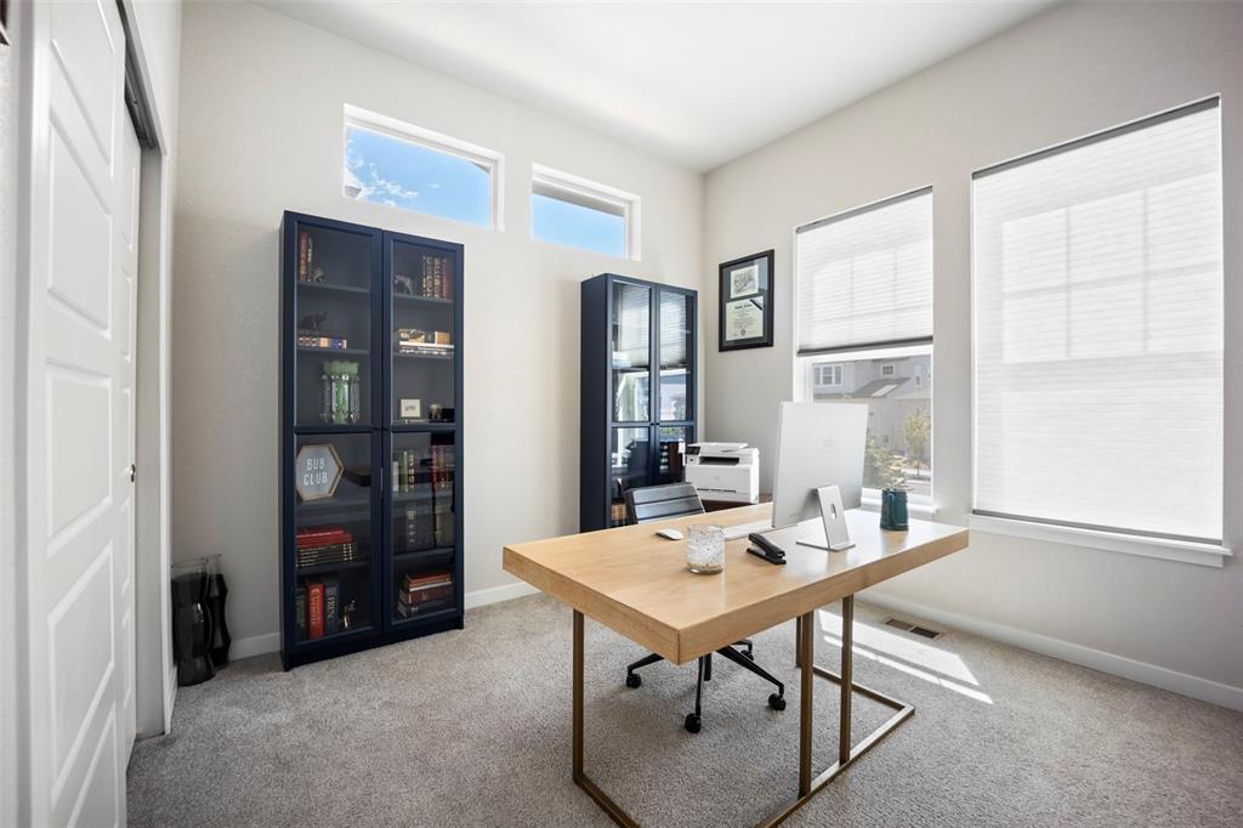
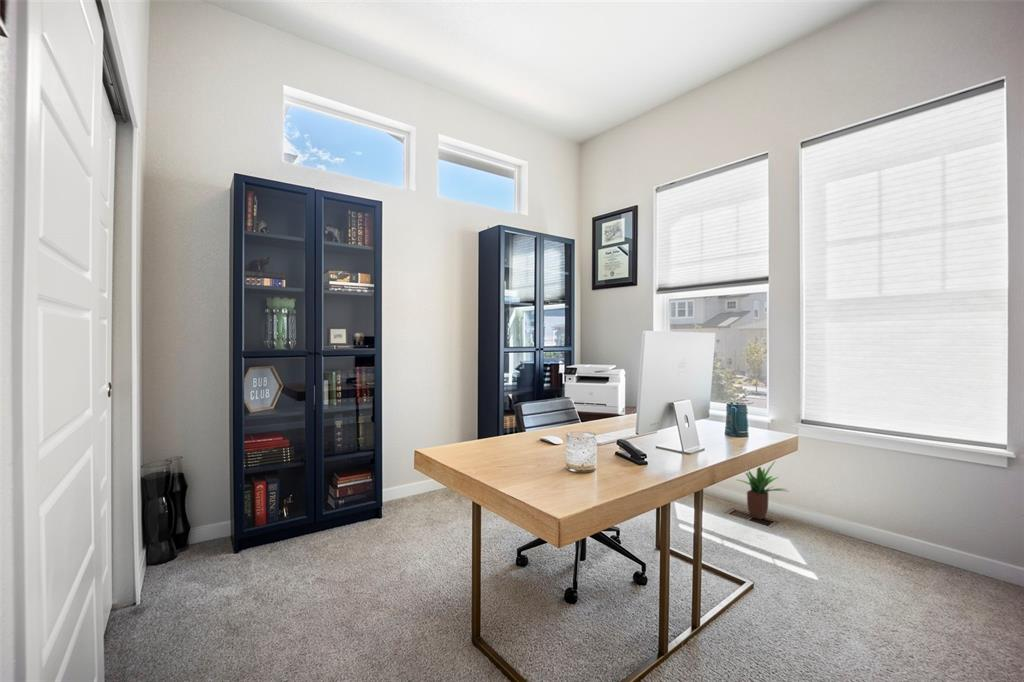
+ potted plant [737,461,791,521]
